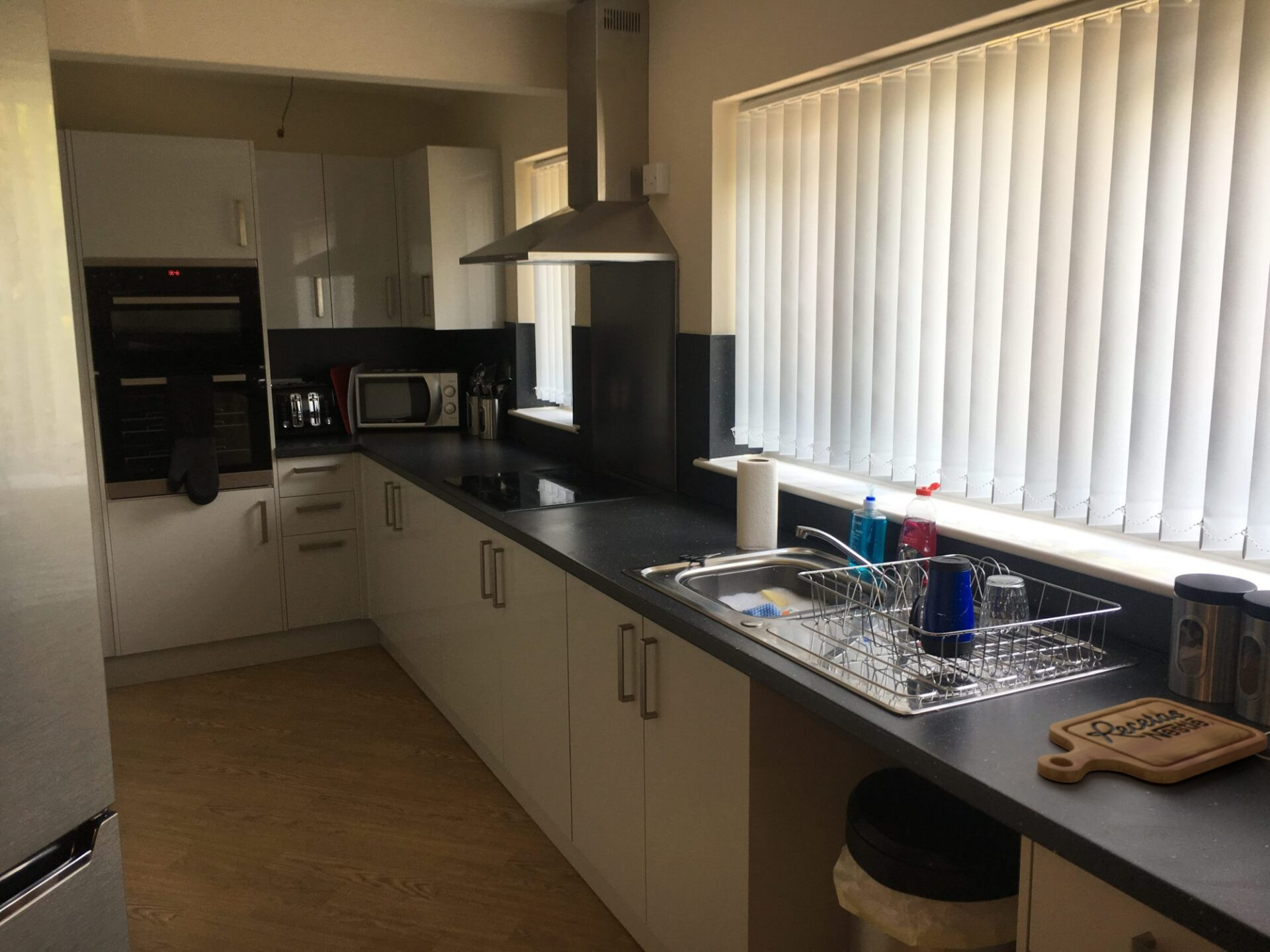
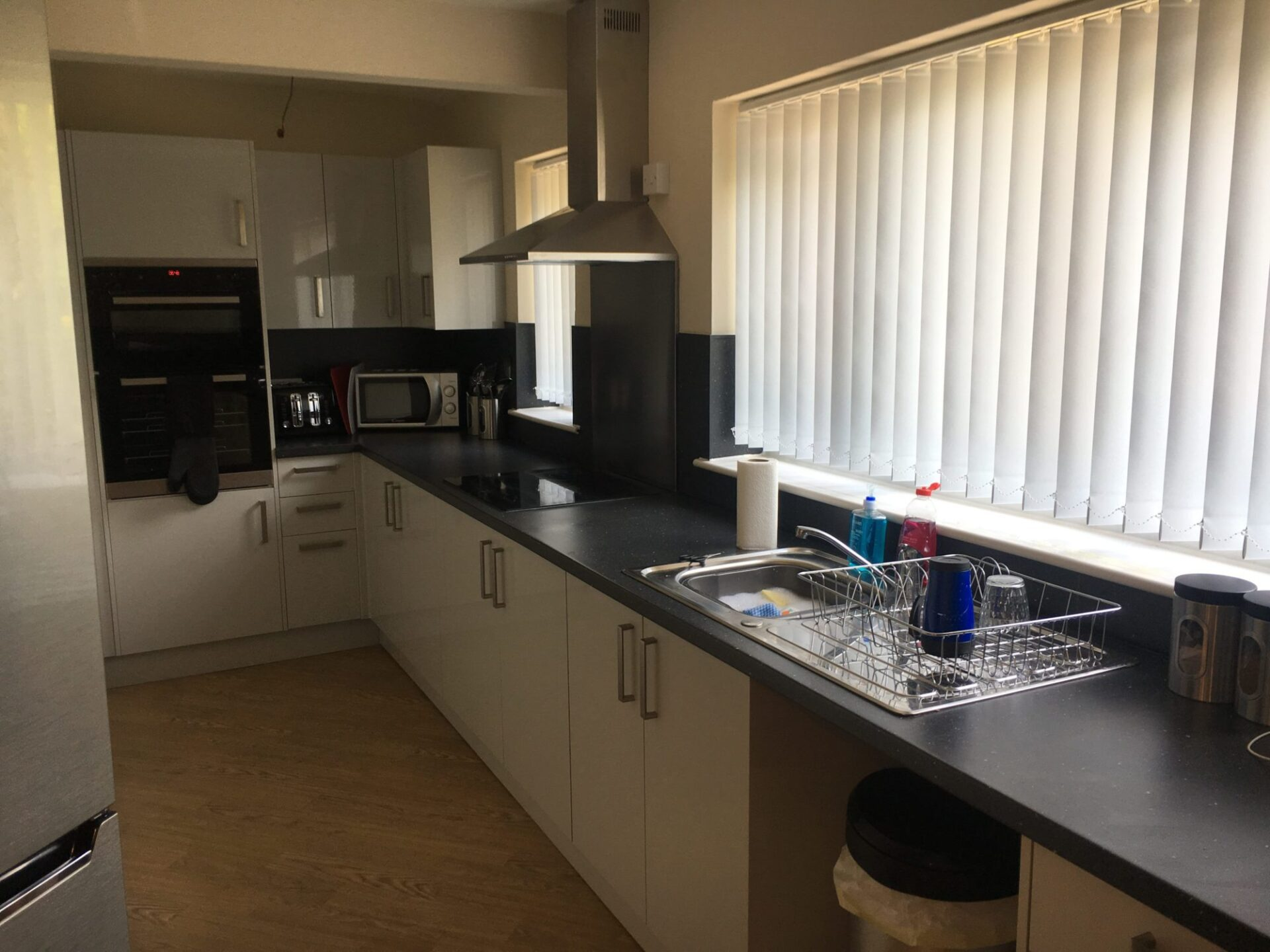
- cutting board [1037,697,1268,785]
